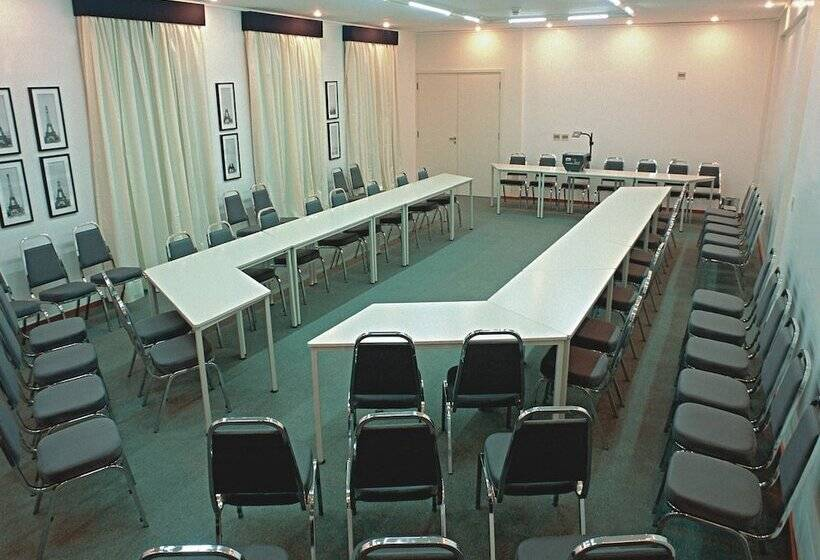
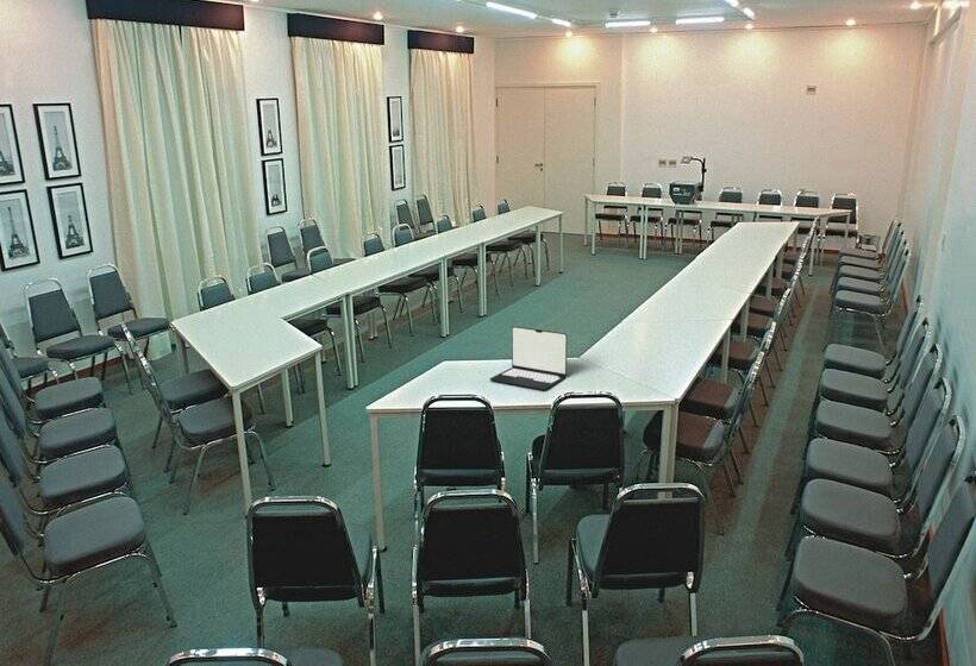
+ laptop [489,326,568,391]
